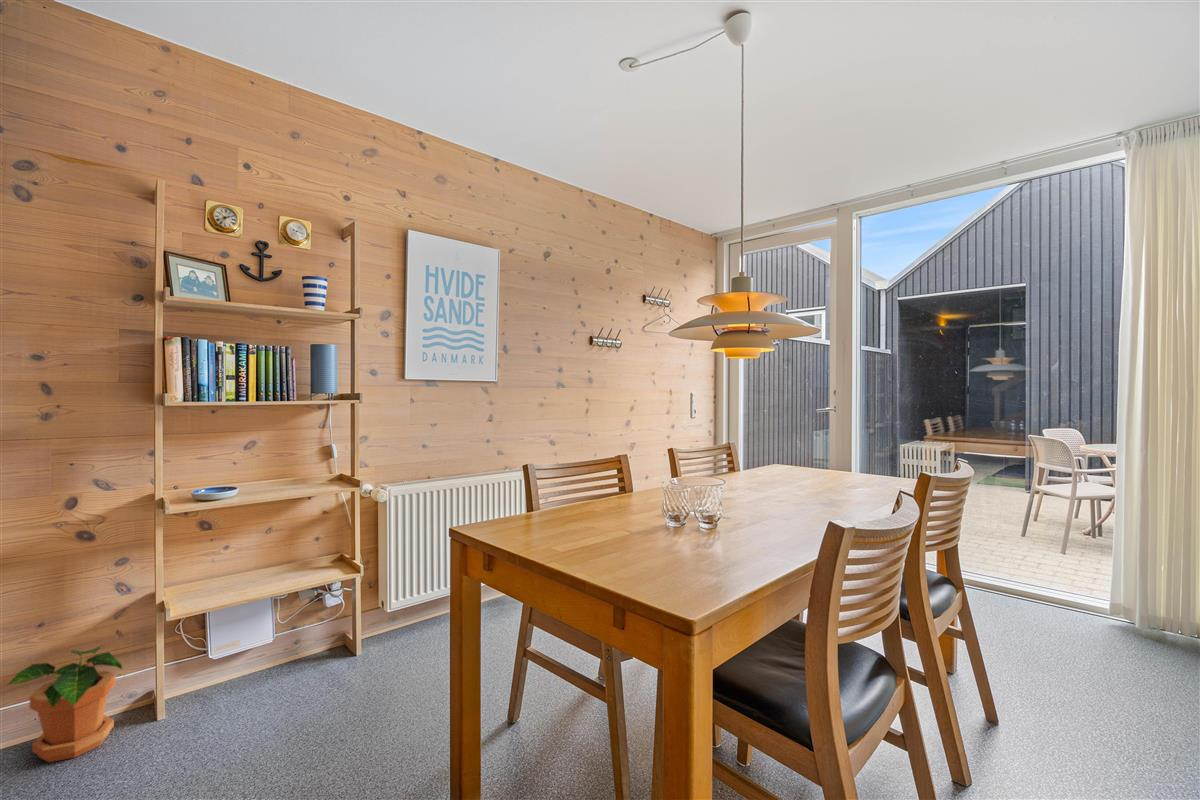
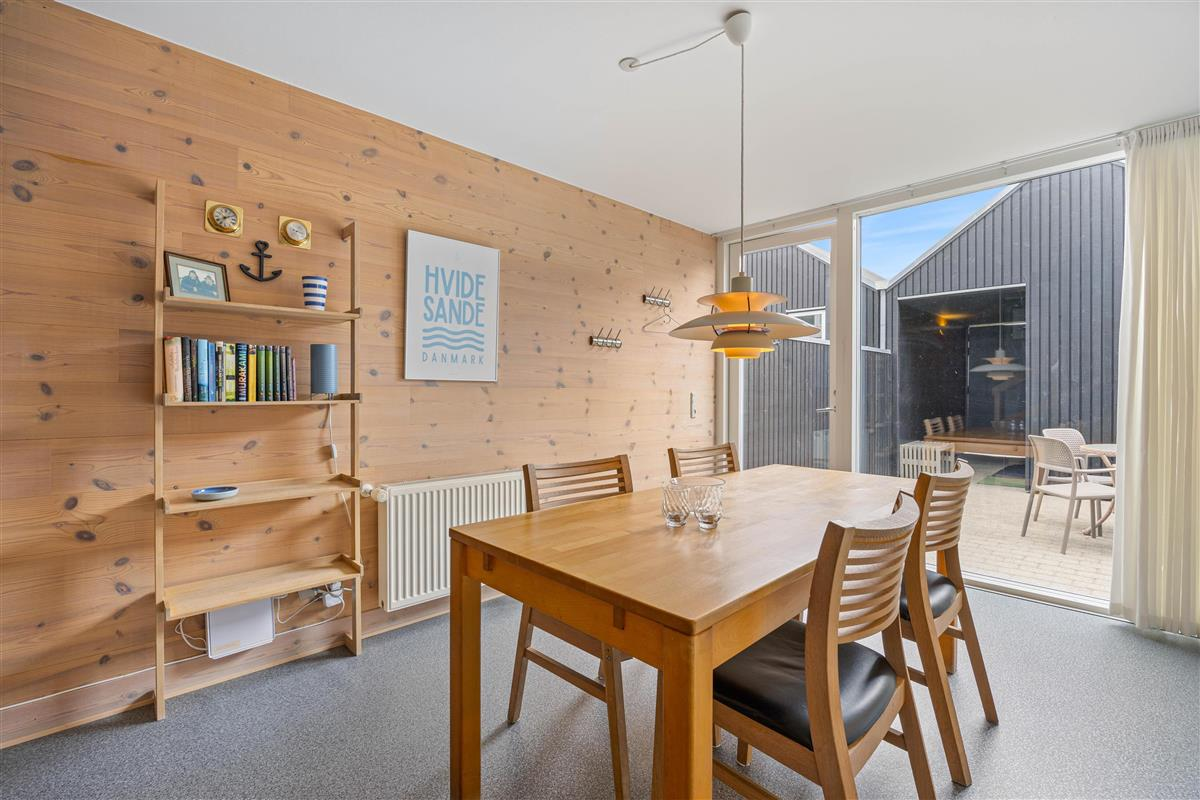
- potted plant [5,645,123,763]
